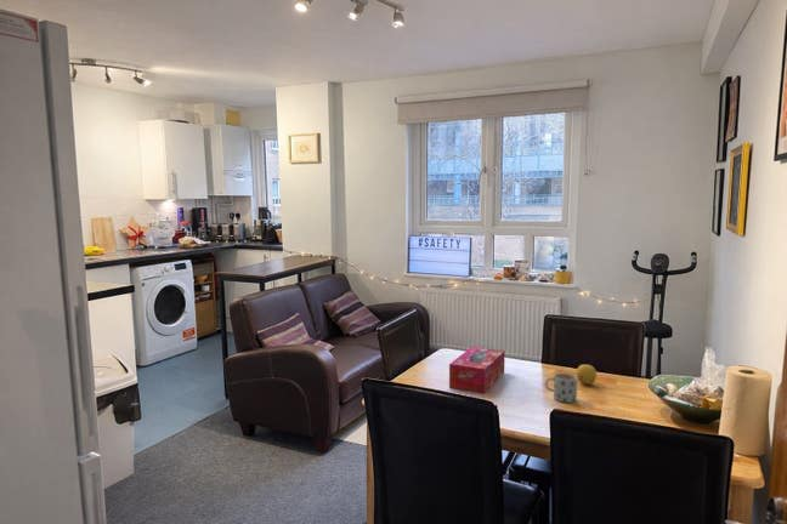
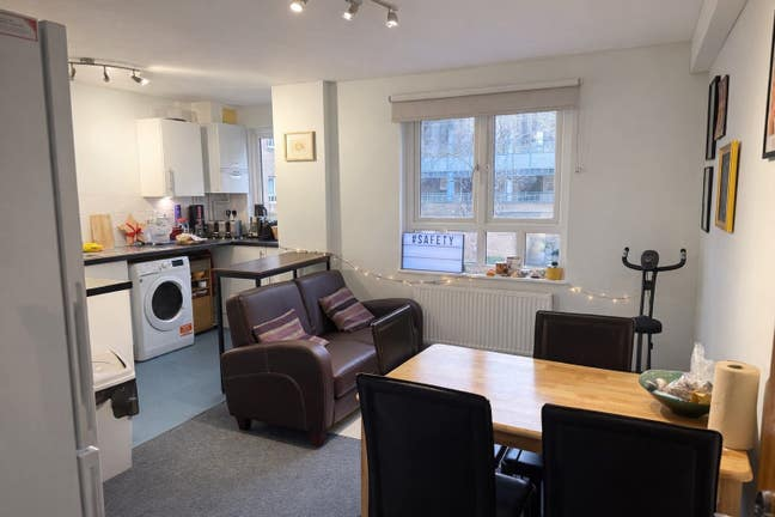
- mug [544,371,578,404]
- fruit [576,364,598,386]
- tissue box [448,346,506,394]
